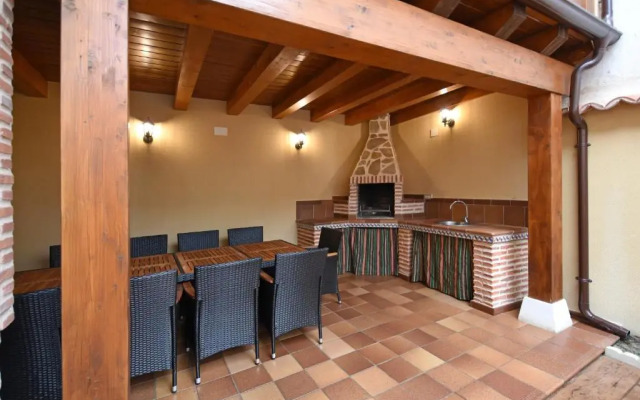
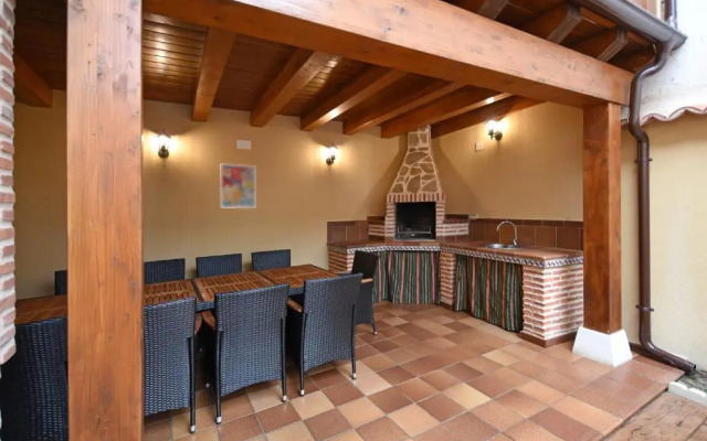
+ wall art [220,163,257,209]
